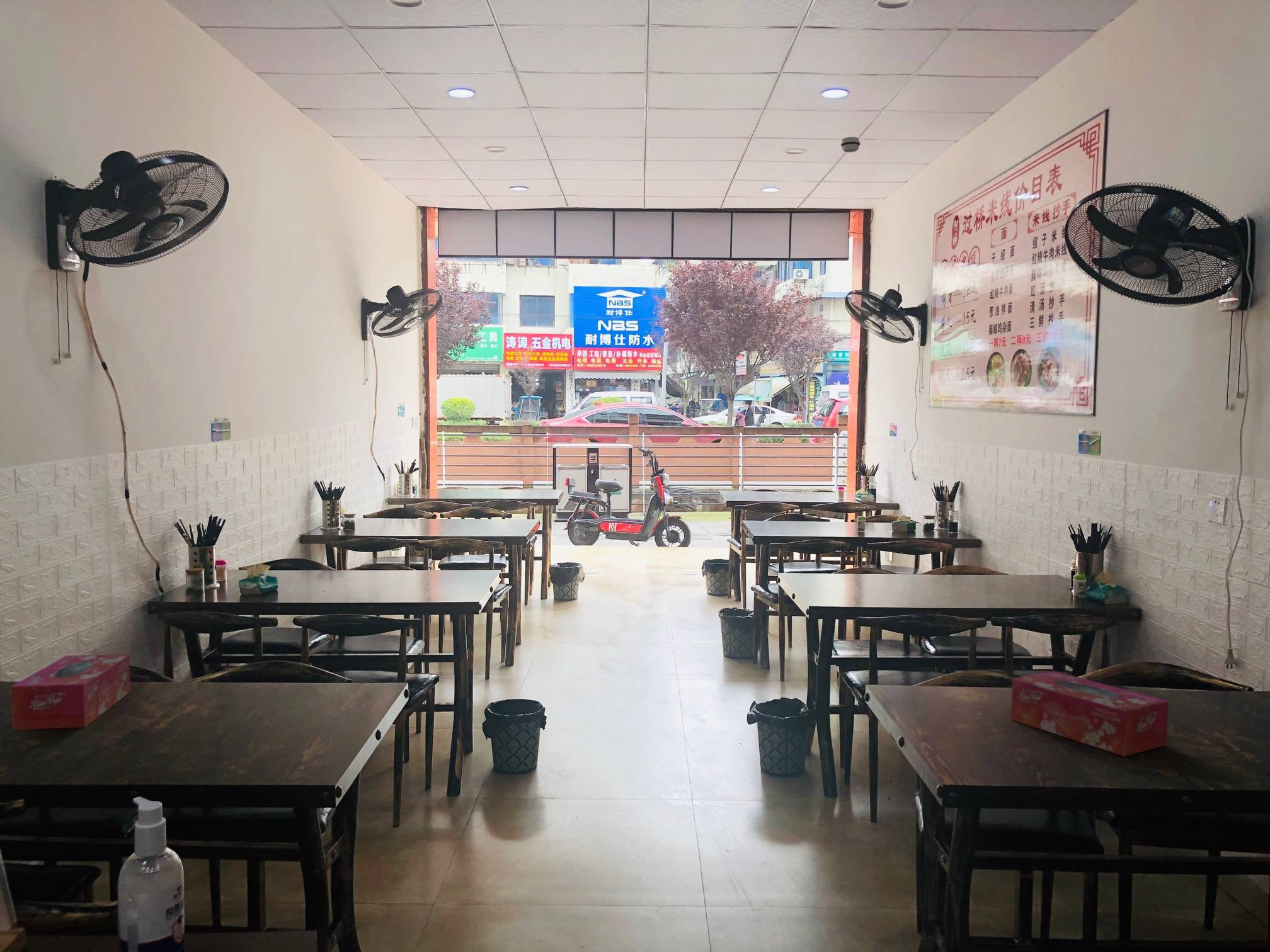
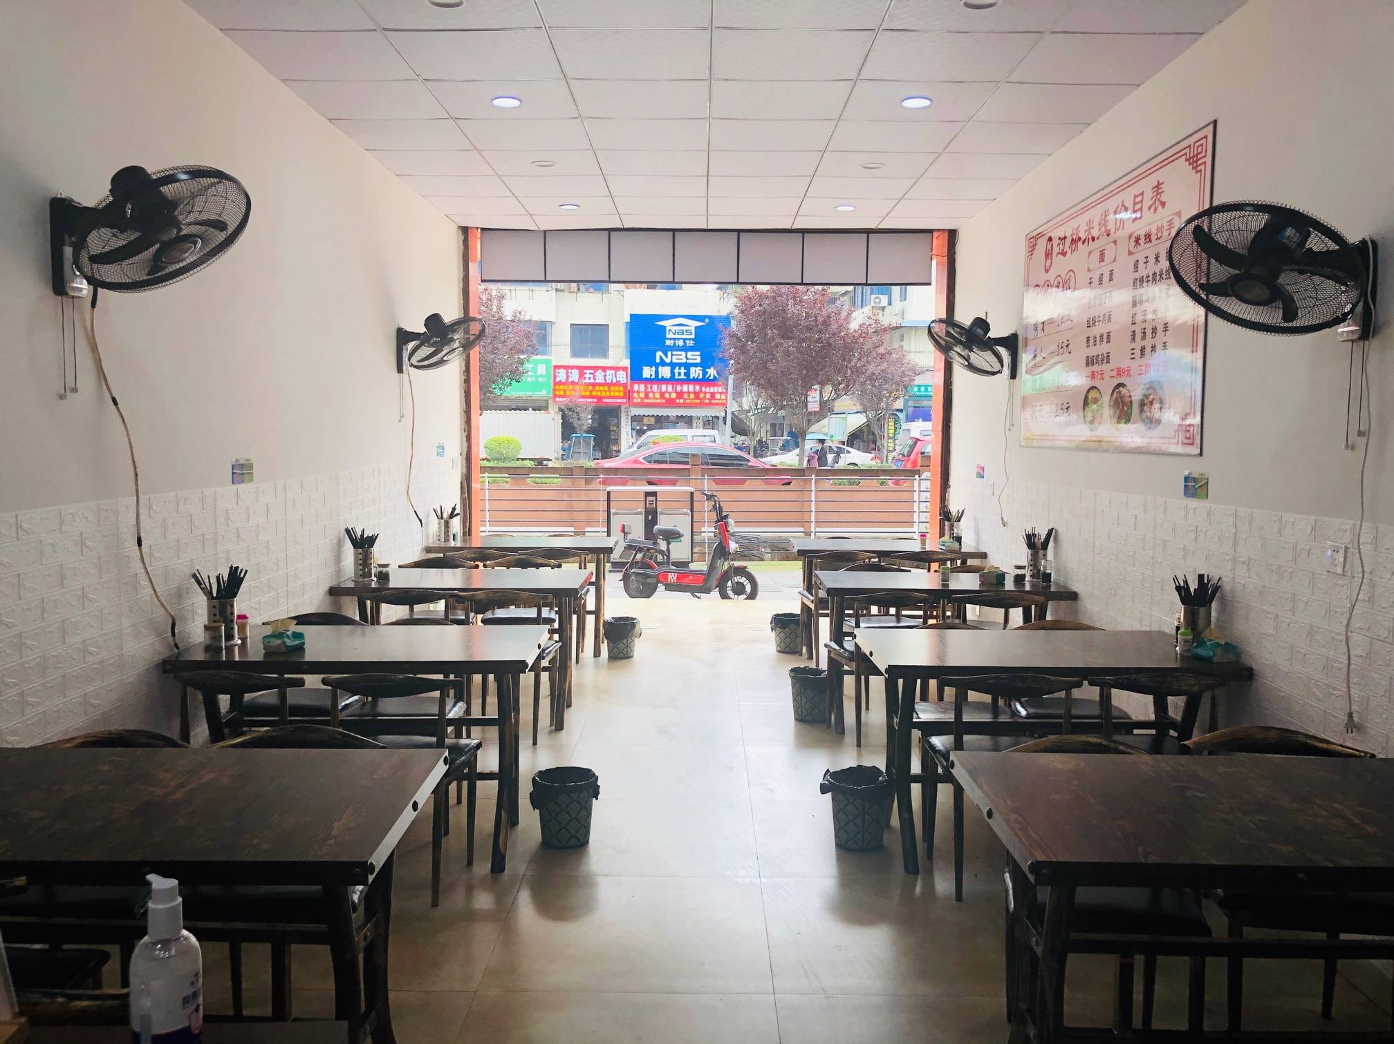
- tissue box [1010,671,1169,757]
- smoke detector [840,136,861,153]
- tissue box [11,654,131,730]
